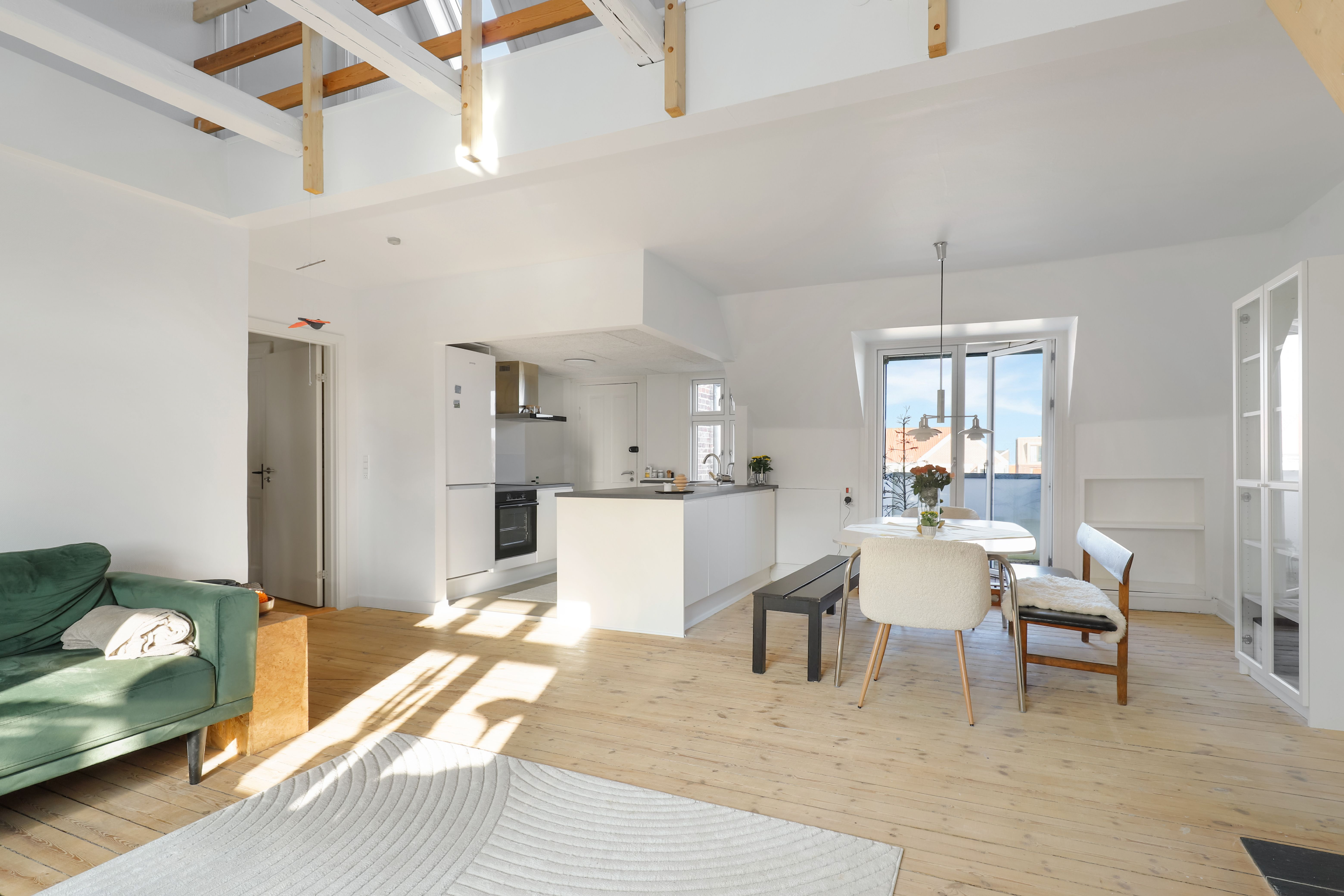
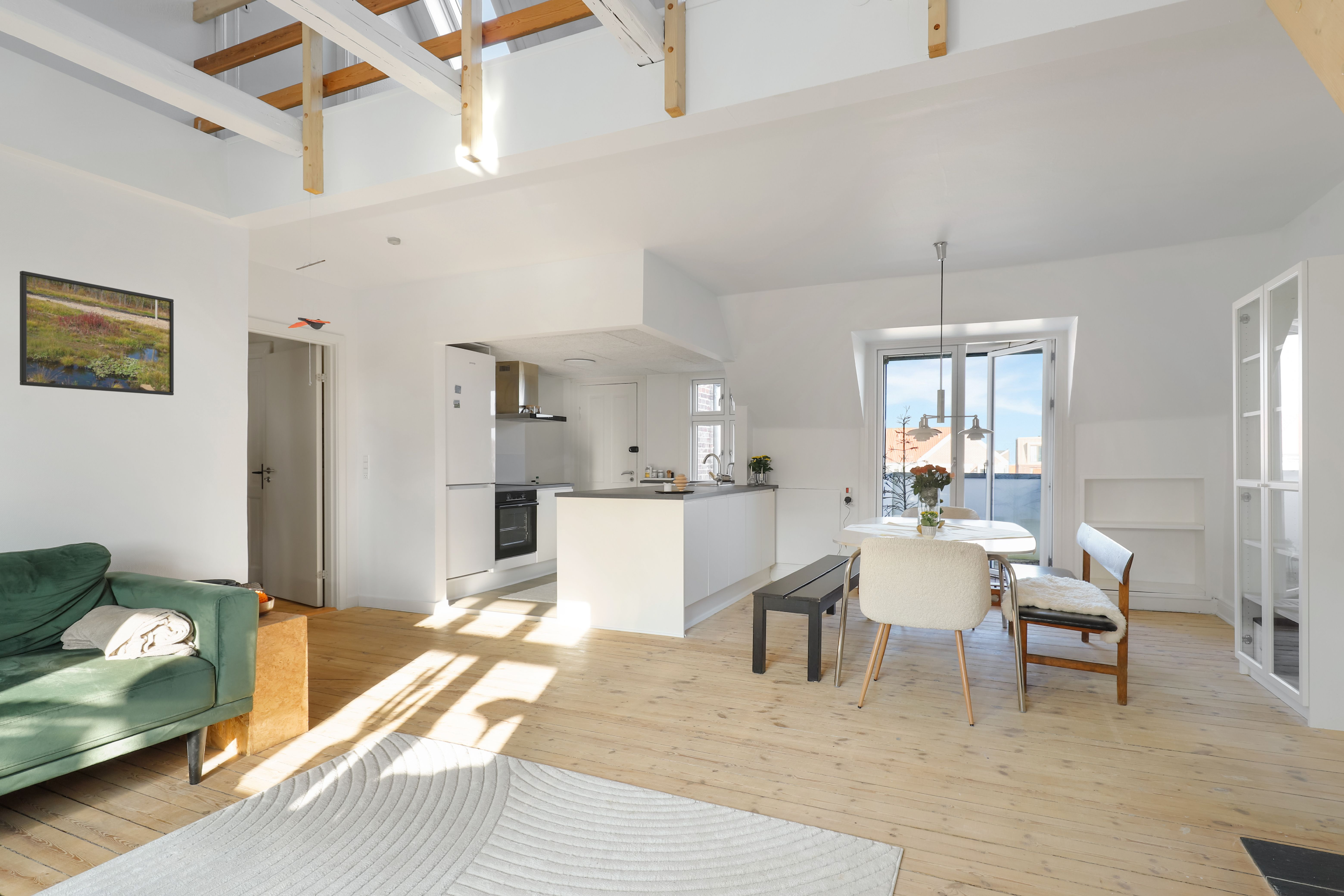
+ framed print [19,270,174,396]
